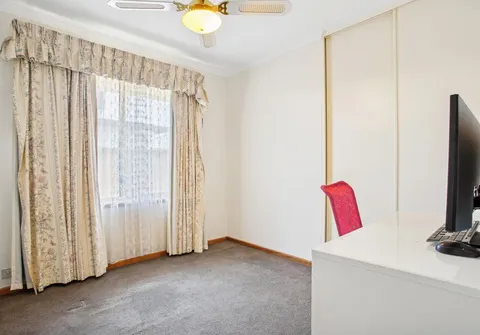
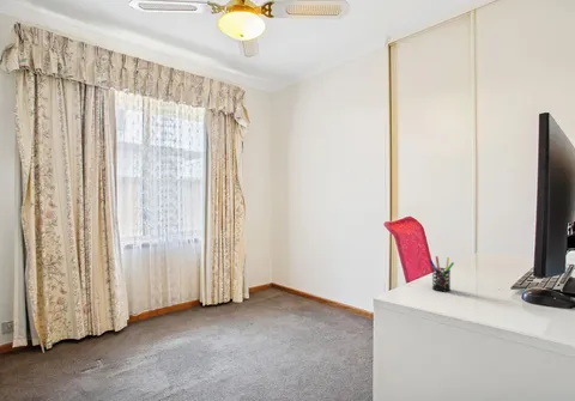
+ pen holder [428,255,455,293]
